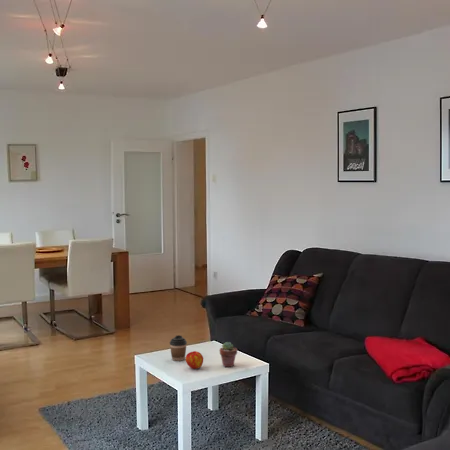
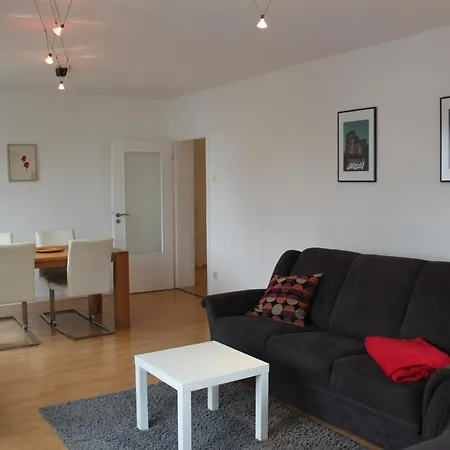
- coffee cup [169,334,188,362]
- potted succulent [219,341,238,368]
- apple [185,350,204,370]
